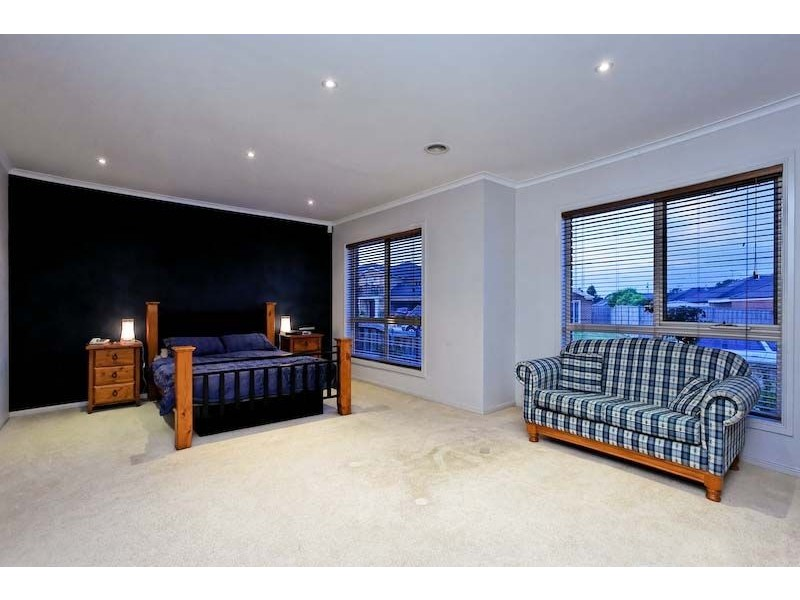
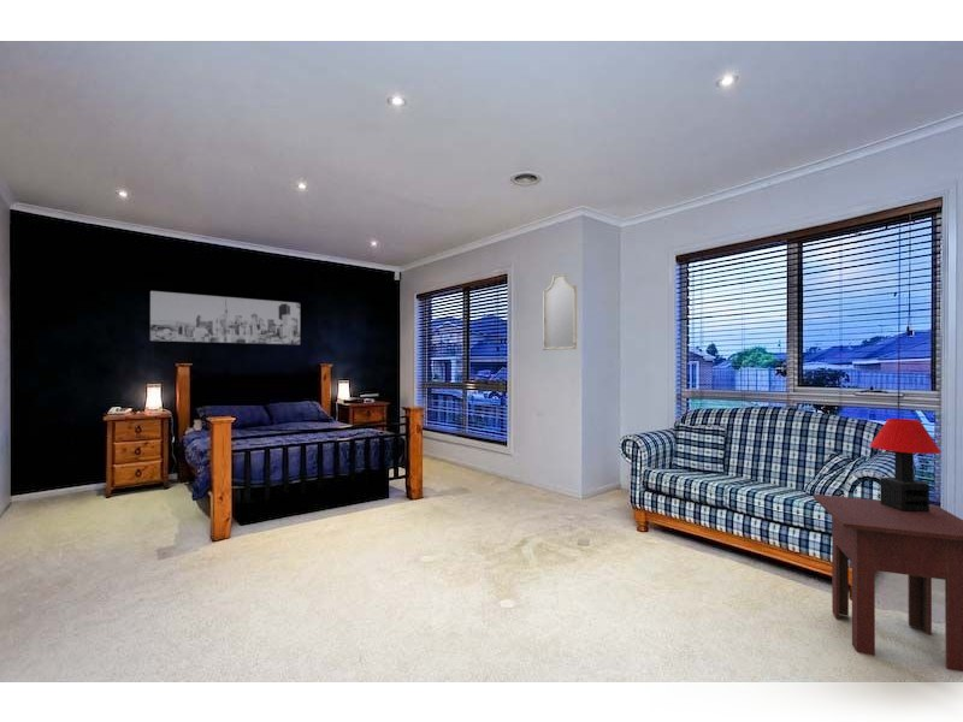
+ home mirror [542,272,578,351]
+ table lamp [869,418,943,511]
+ side table [813,493,963,673]
+ wall art [149,290,301,345]
